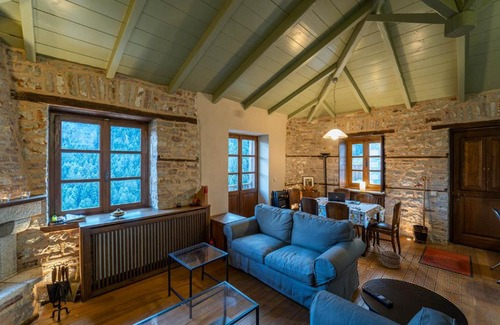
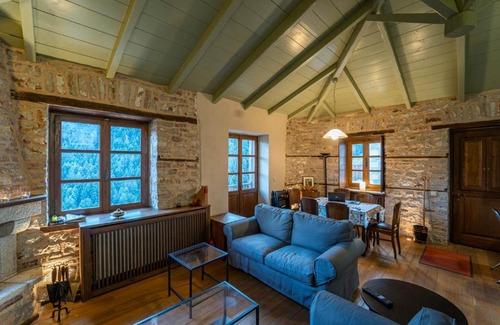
- basket [380,250,401,269]
